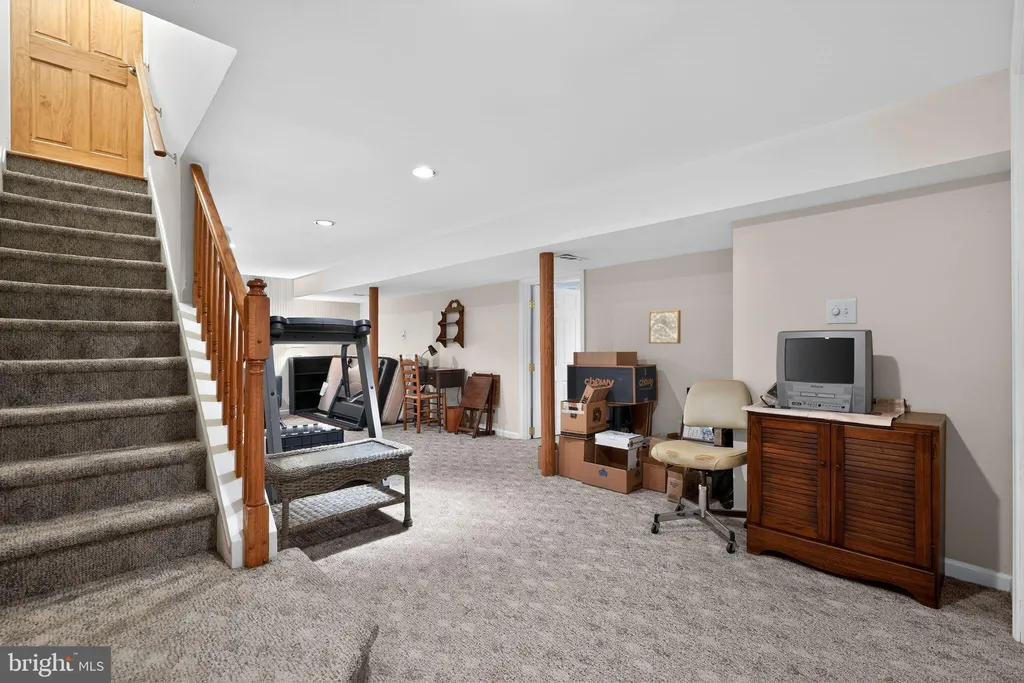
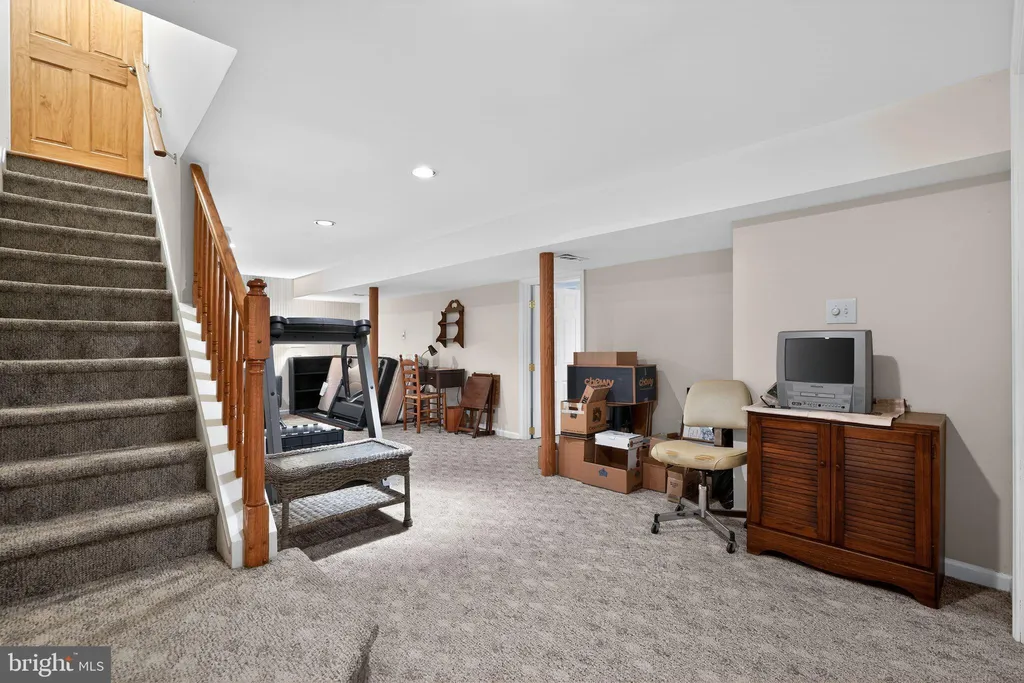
- wall art [648,309,682,345]
